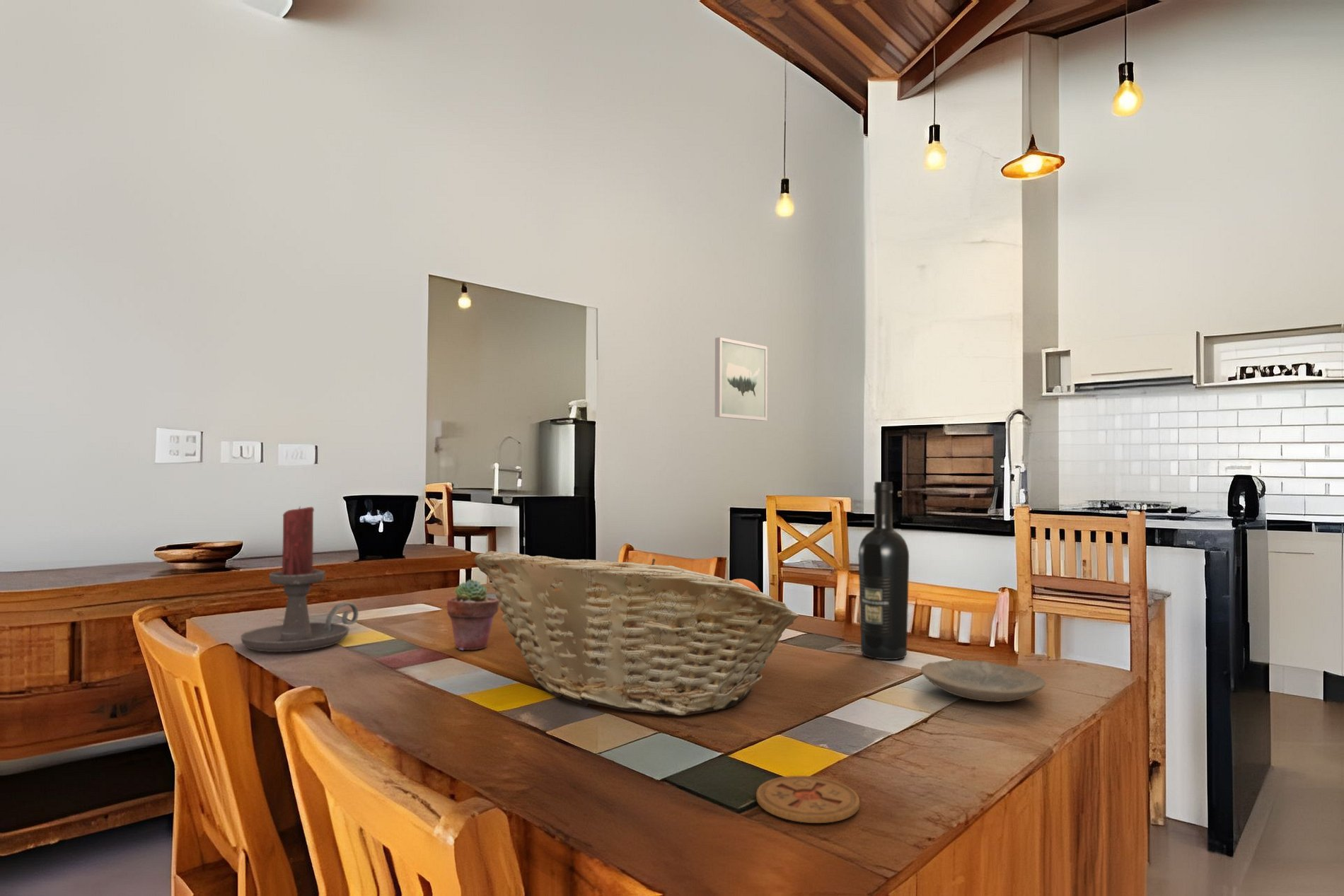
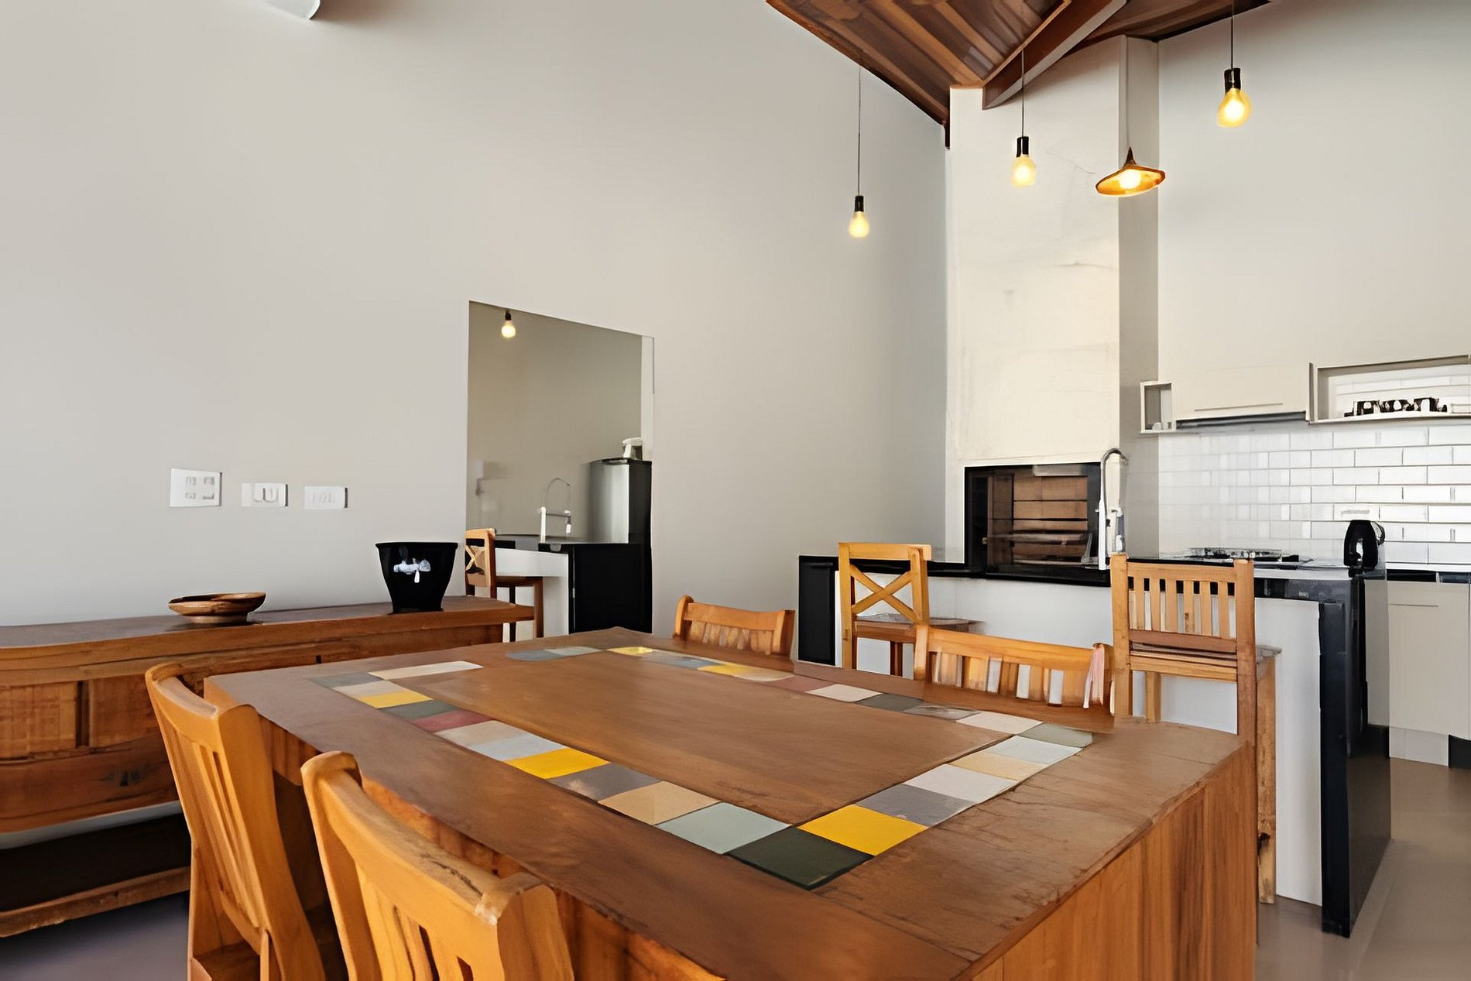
- potted succulent [446,578,499,651]
- plate [920,660,1046,702]
- fruit basket [473,550,799,716]
- coaster [755,775,860,824]
- wine bottle [857,481,910,661]
- candle holder [240,506,359,653]
- wall art [714,337,768,421]
